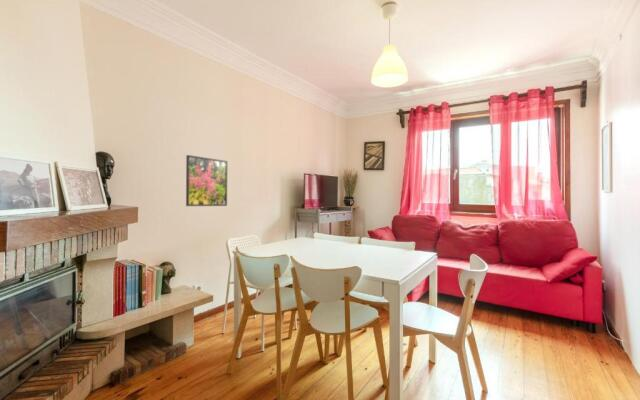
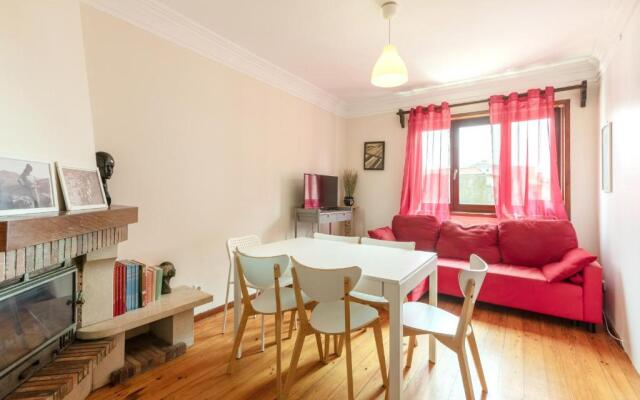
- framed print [185,154,228,207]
